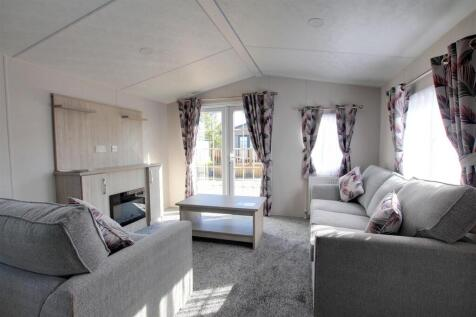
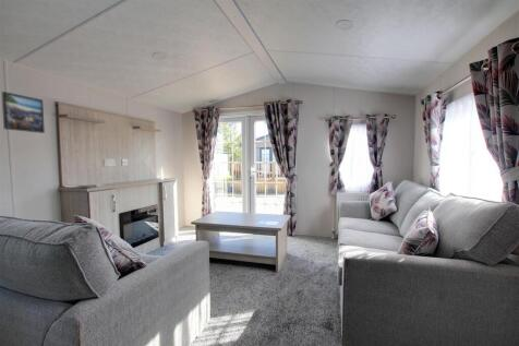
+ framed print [1,91,46,134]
